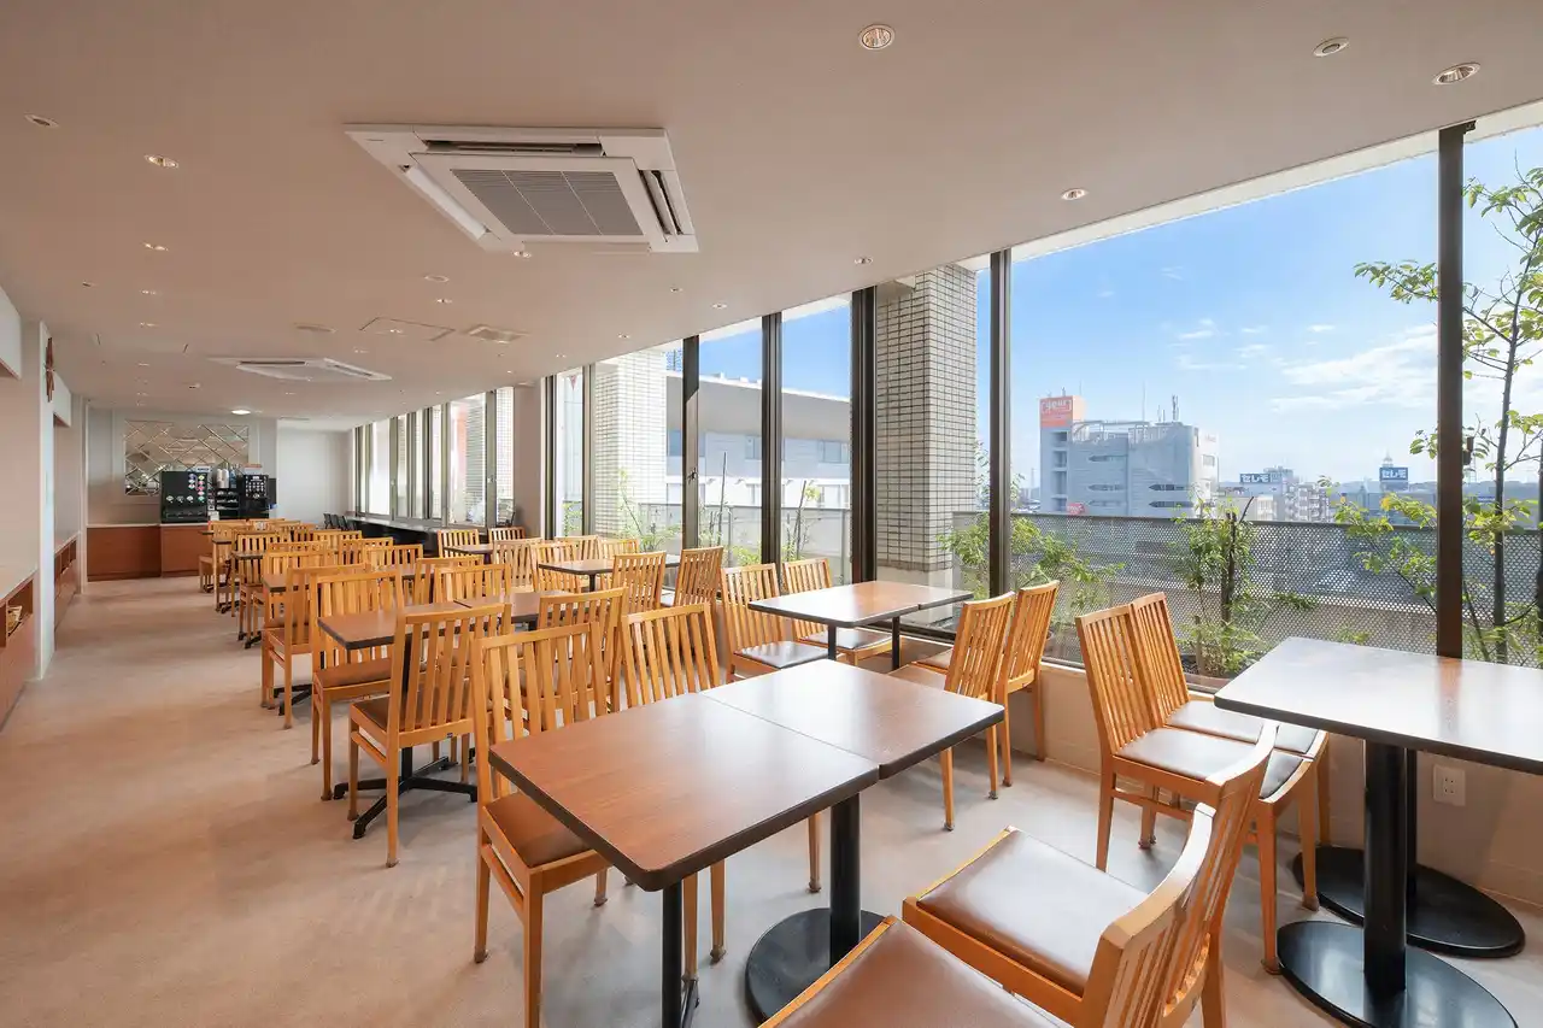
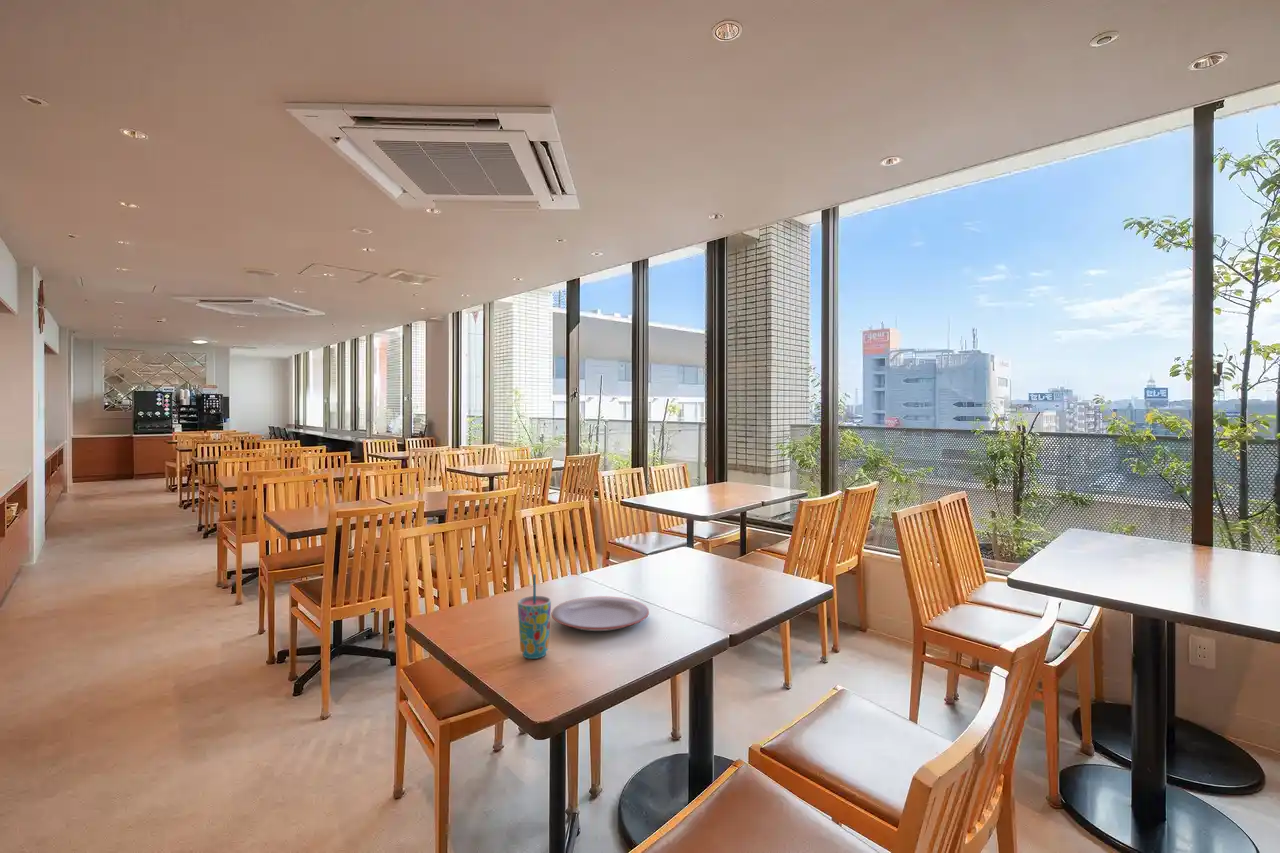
+ plate [551,595,650,632]
+ cup [517,573,552,660]
